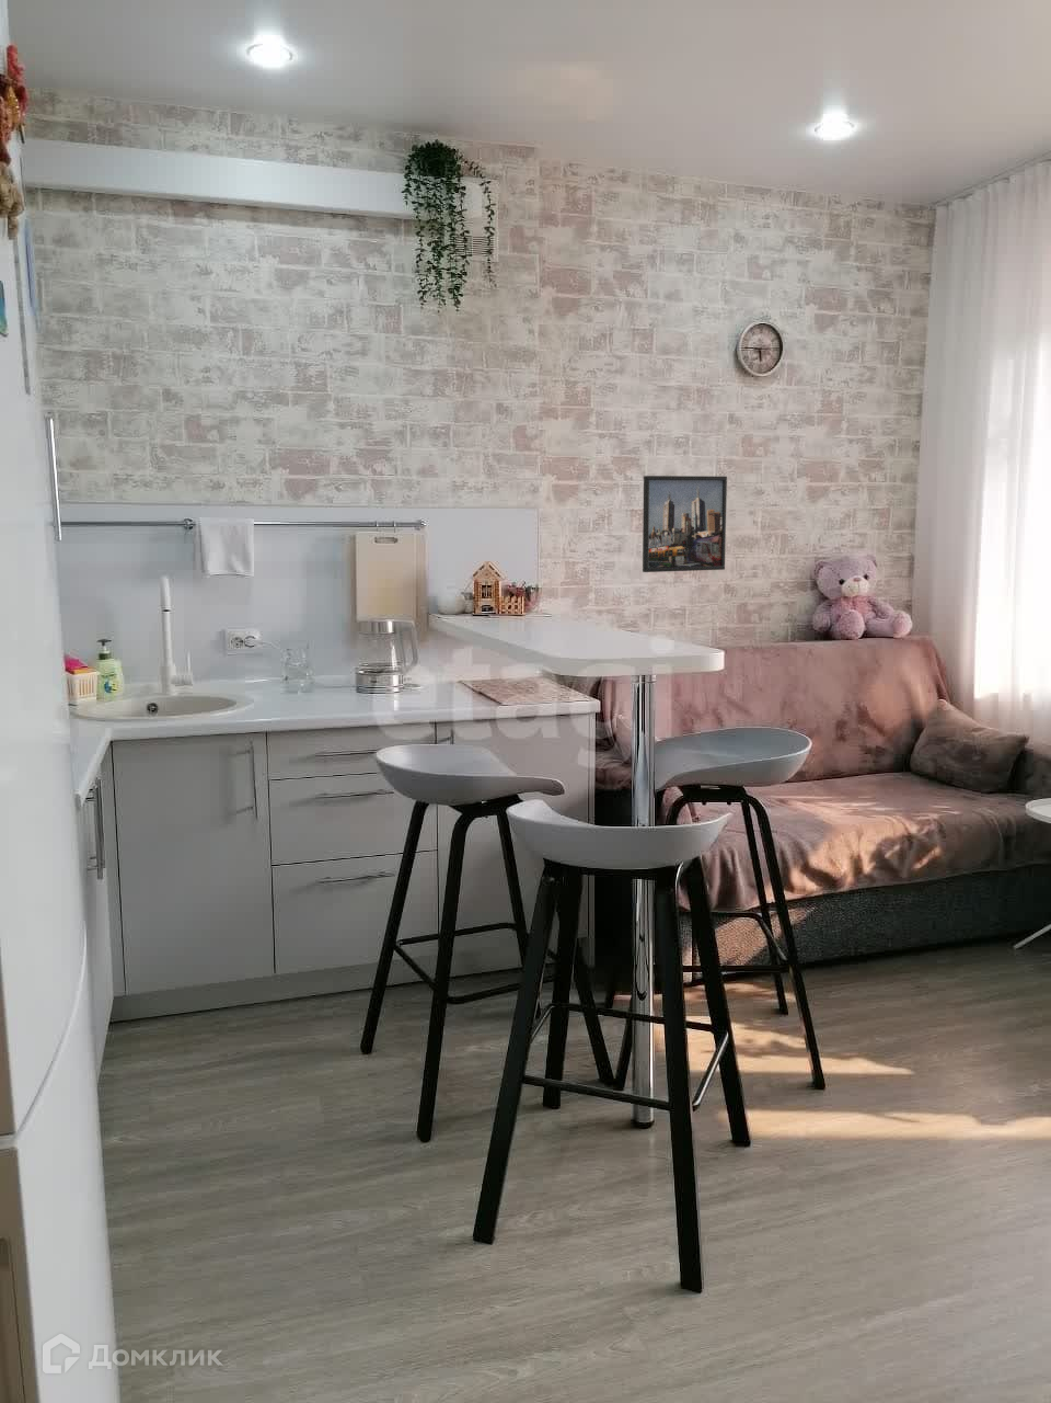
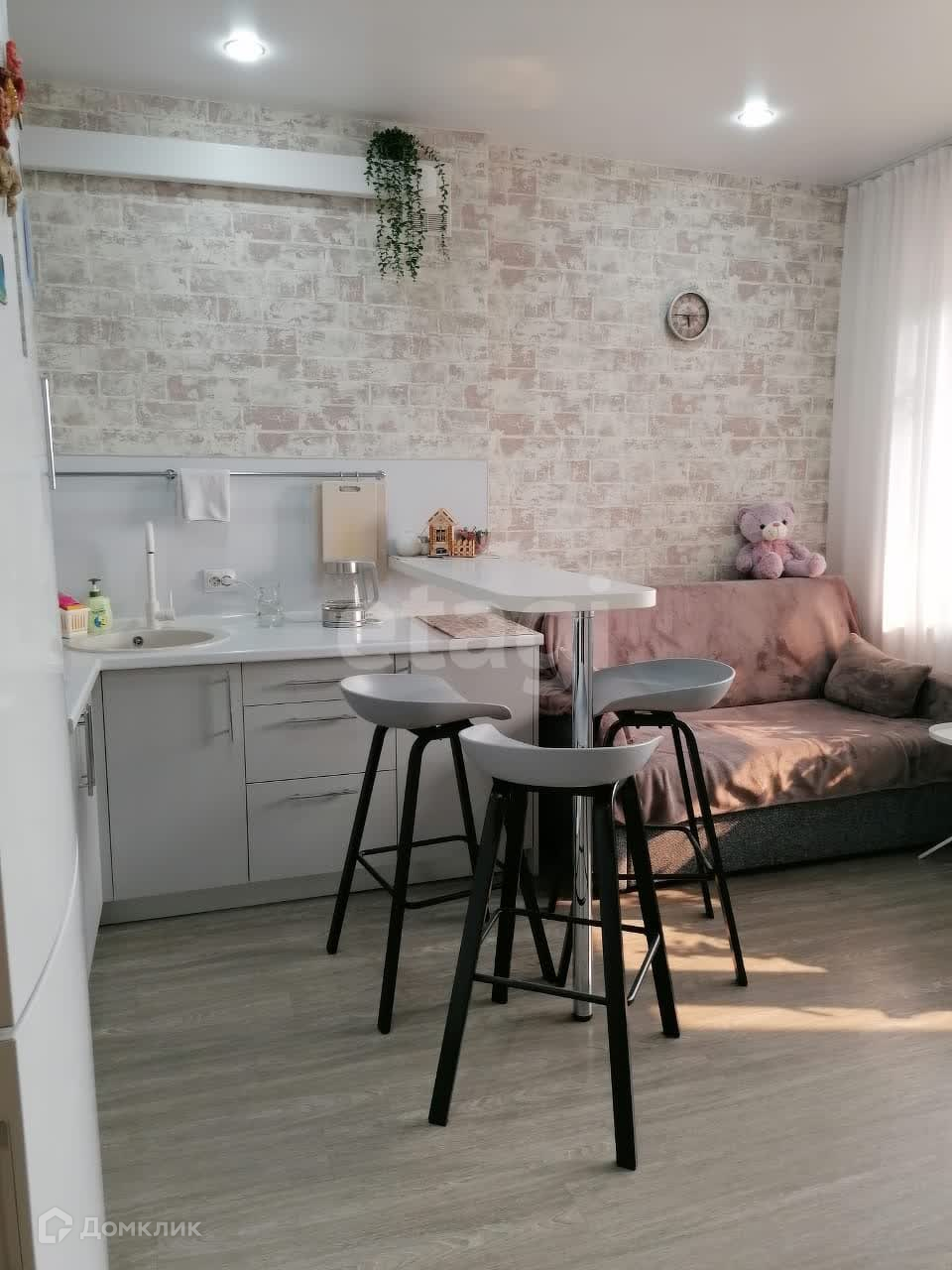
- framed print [641,475,728,573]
